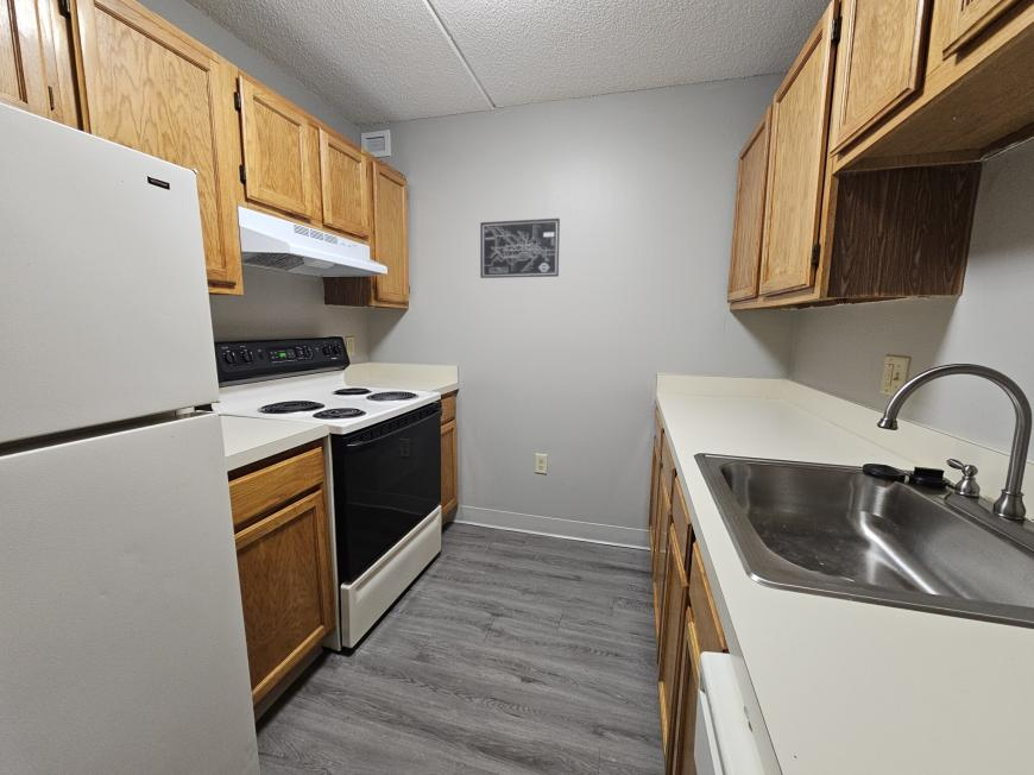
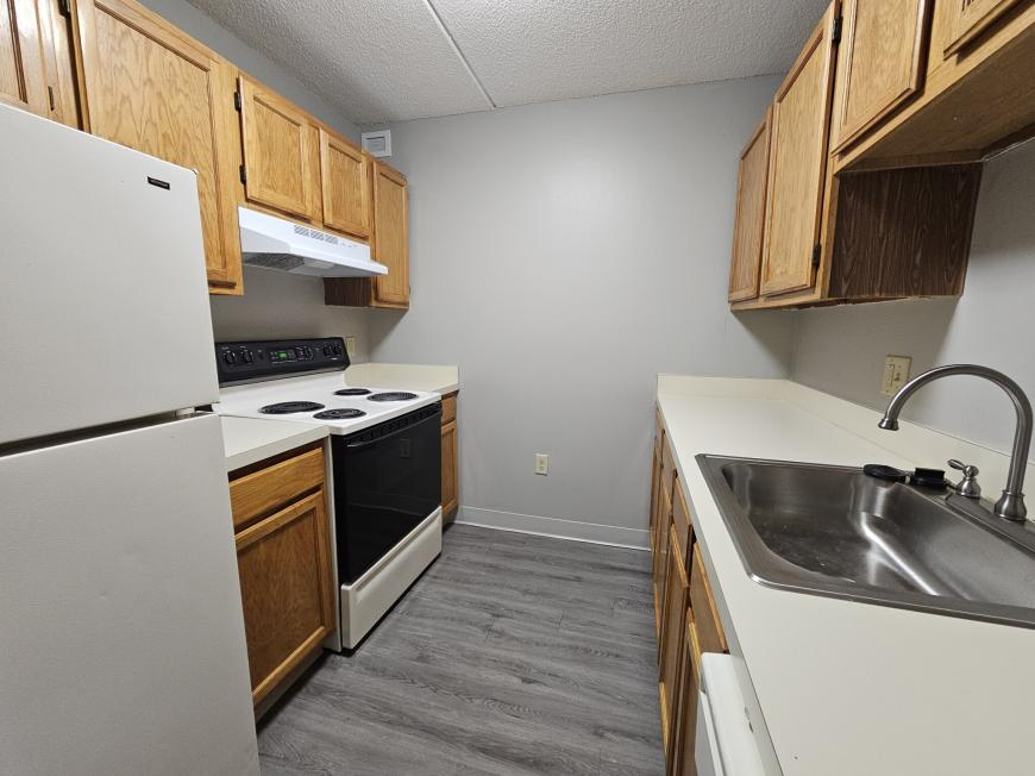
- wall art [479,218,561,279]
